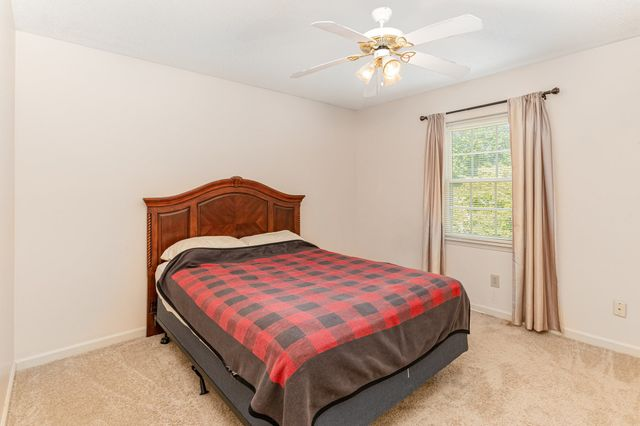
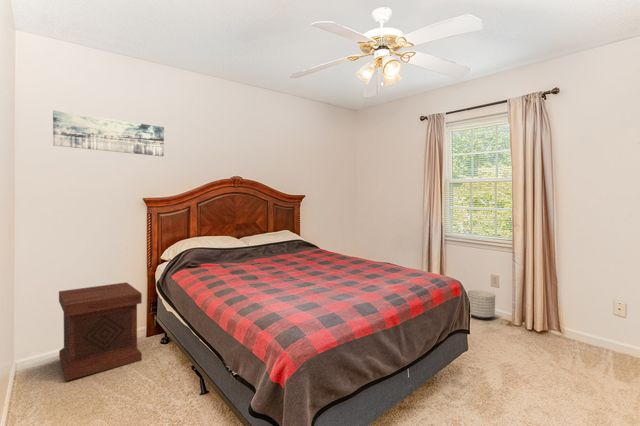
+ wall art [52,109,165,157]
+ planter [466,289,496,319]
+ side table [58,281,143,382]
